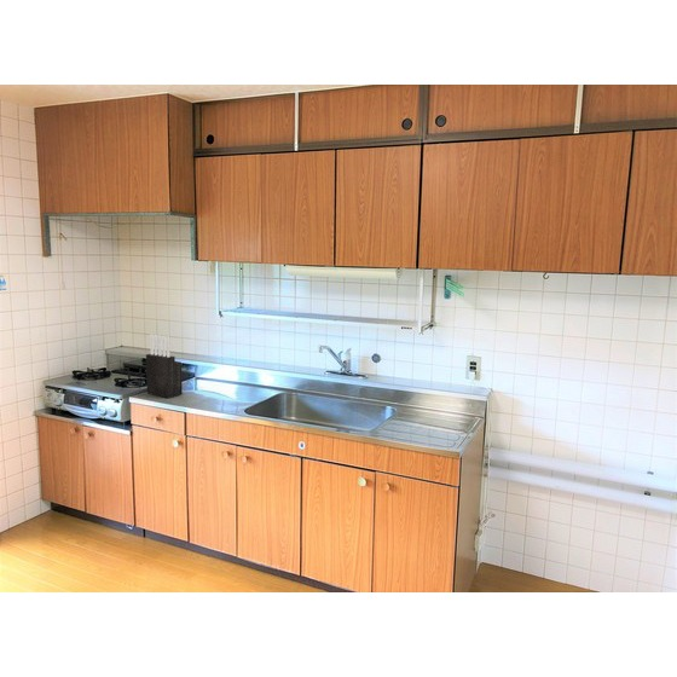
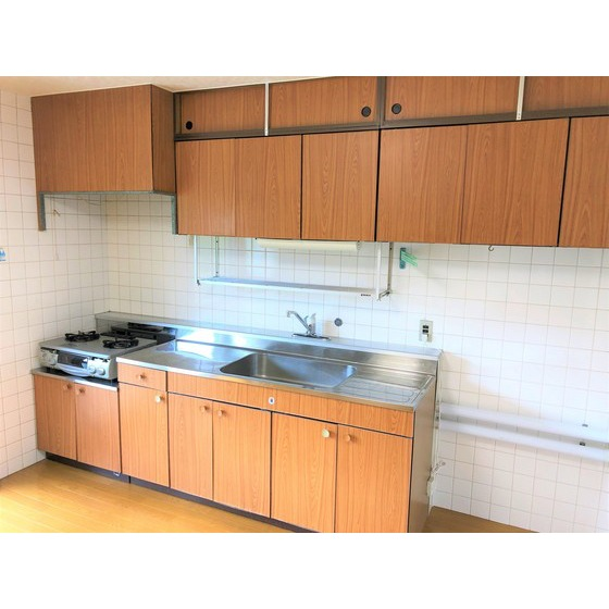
- knife block [145,334,184,399]
